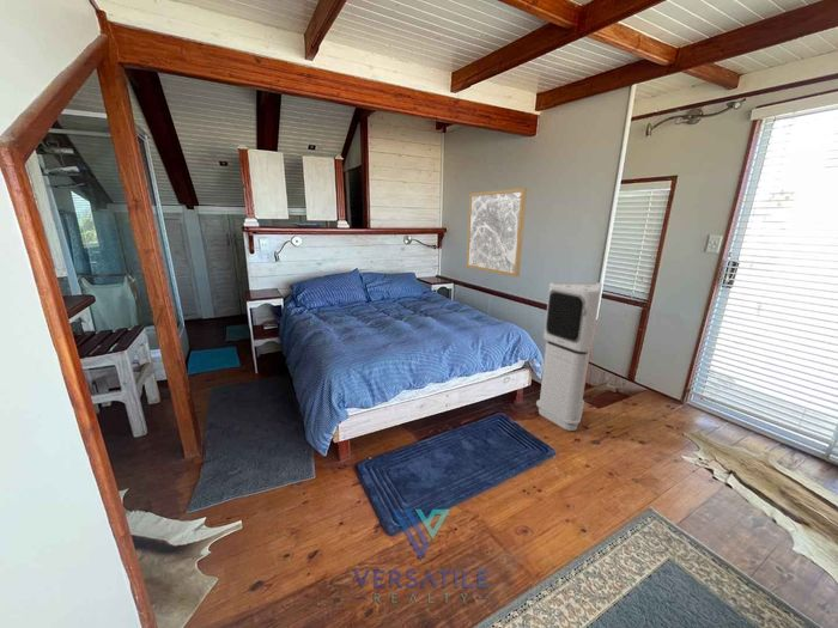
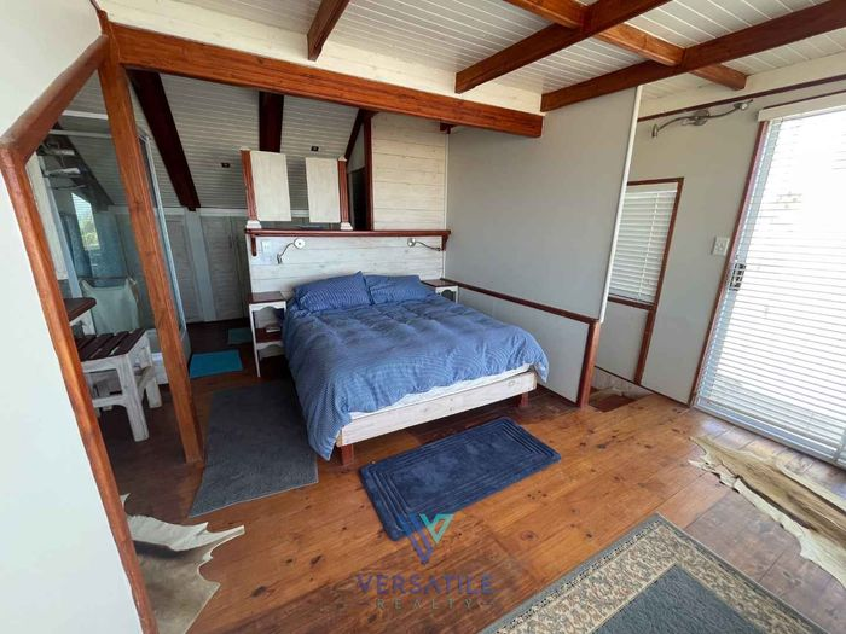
- air purifier [535,281,603,432]
- wall art [464,187,528,278]
